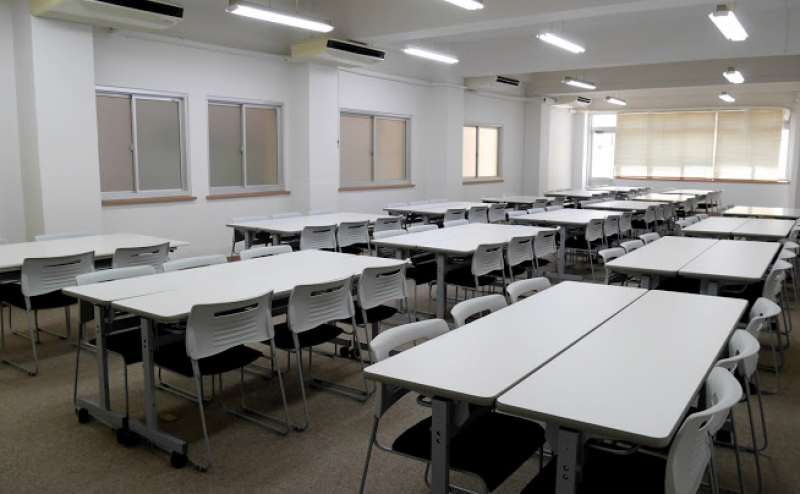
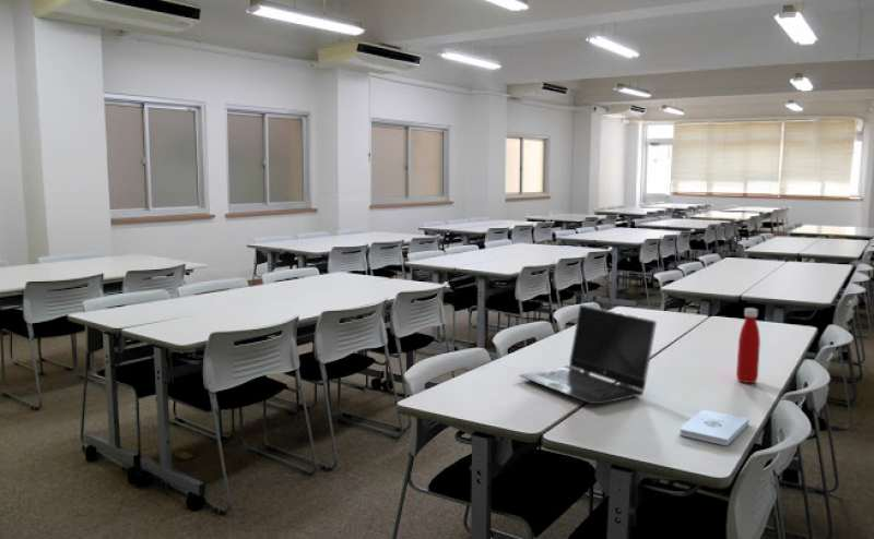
+ notepad [678,409,749,446]
+ laptop computer [519,303,658,405]
+ bottle [735,308,761,384]
